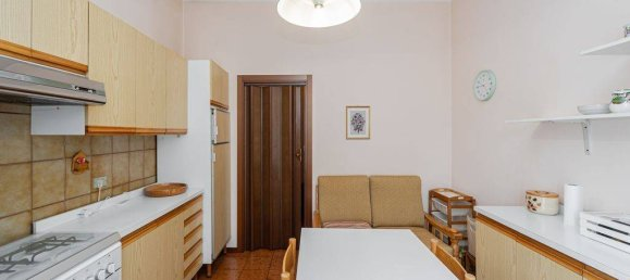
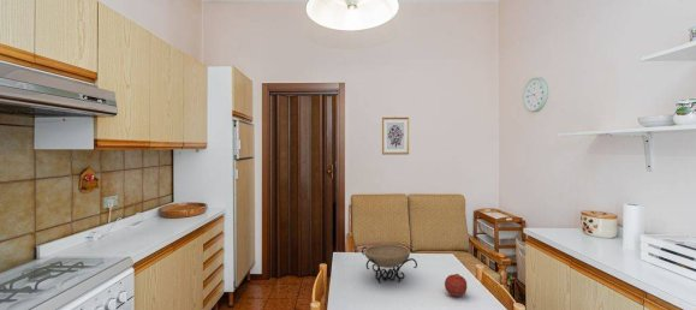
+ fruit [444,273,468,297]
+ decorative bowl [361,243,418,284]
